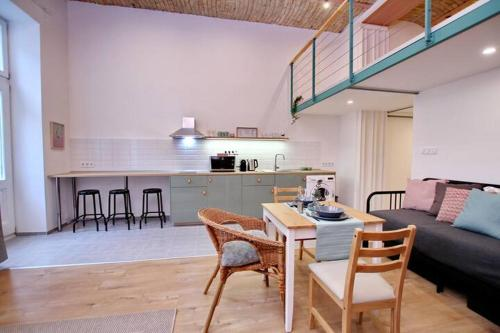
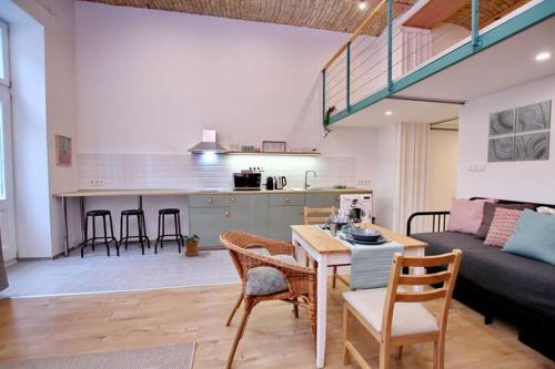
+ potted plant [181,234,201,257]
+ wall art [486,99,553,164]
